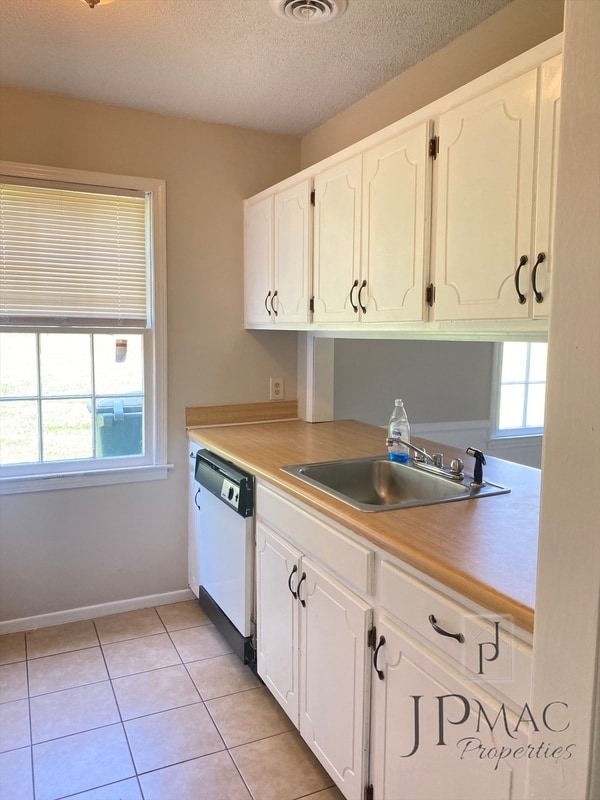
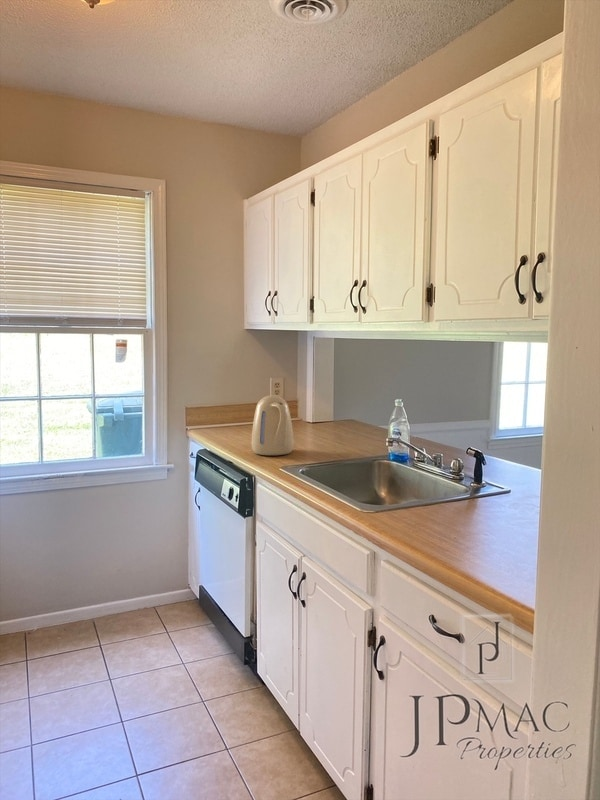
+ kettle [251,394,295,456]
